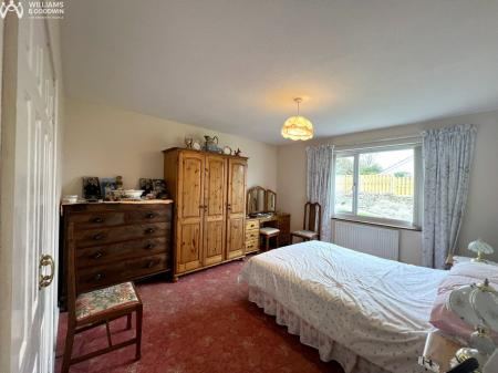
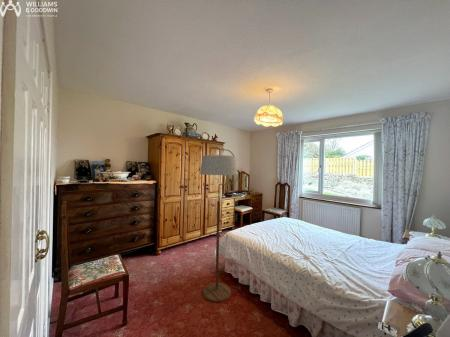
+ floor lamp [199,148,239,303]
